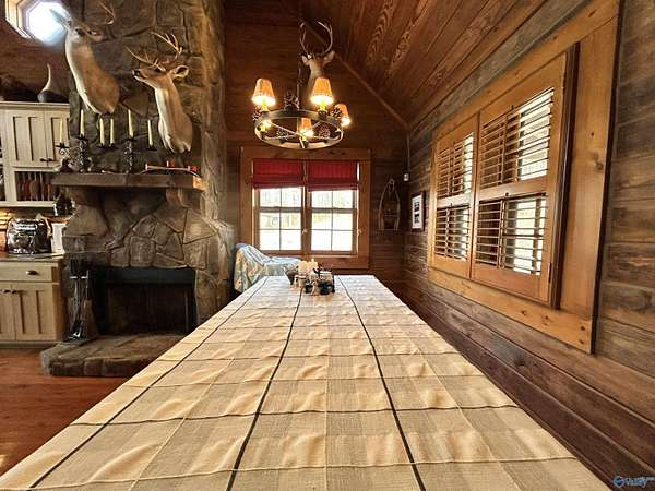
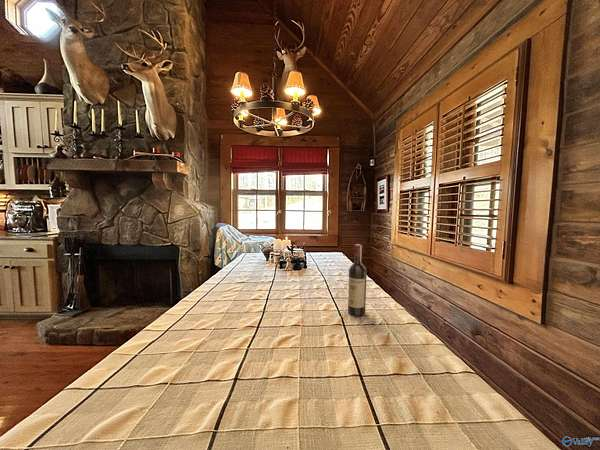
+ wine bottle [347,243,367,317]
